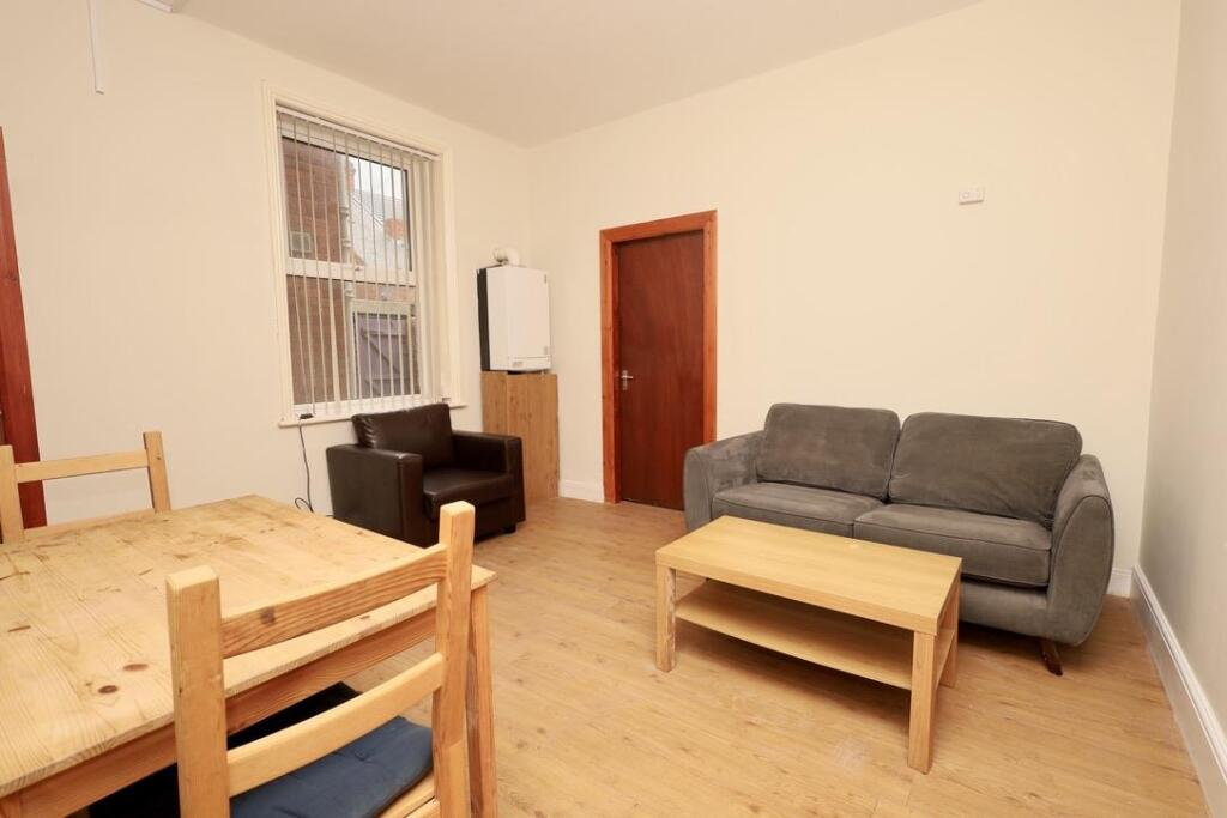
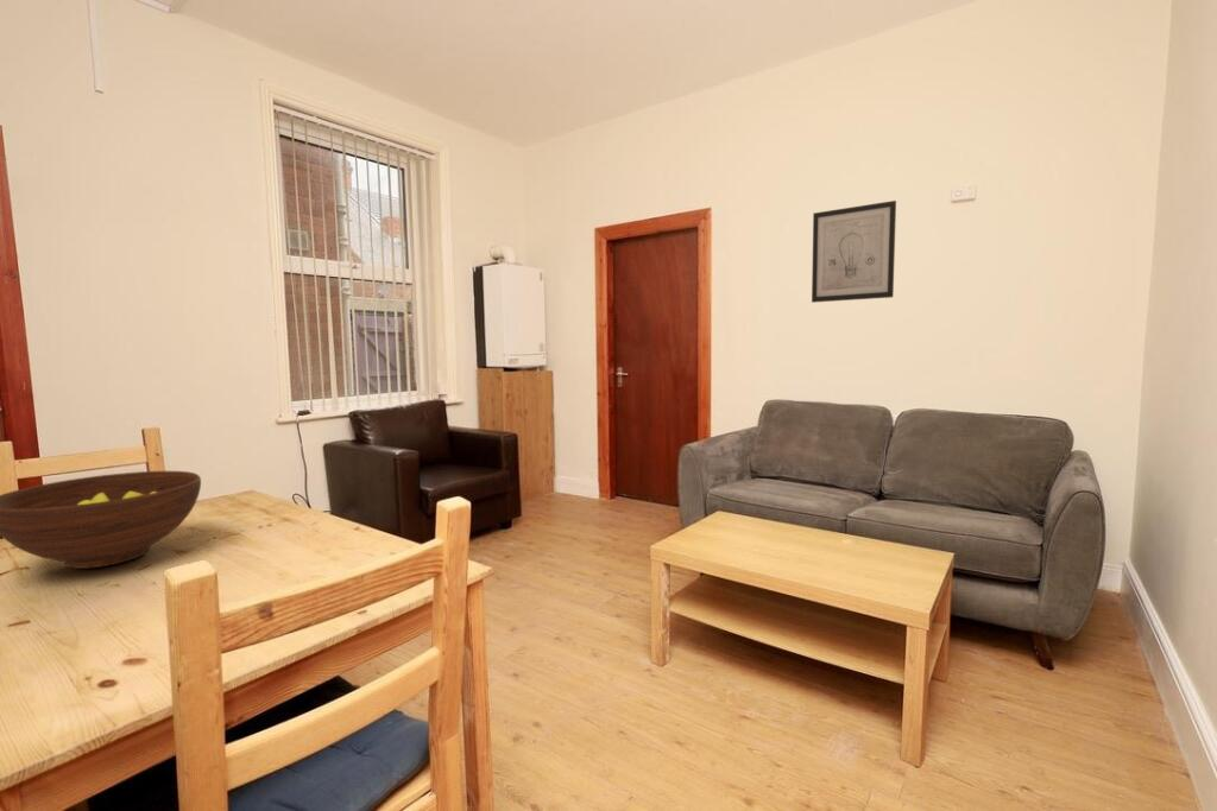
+ wall art [811,199,897,304]
+ fruit bowl [0,470,202,570]
